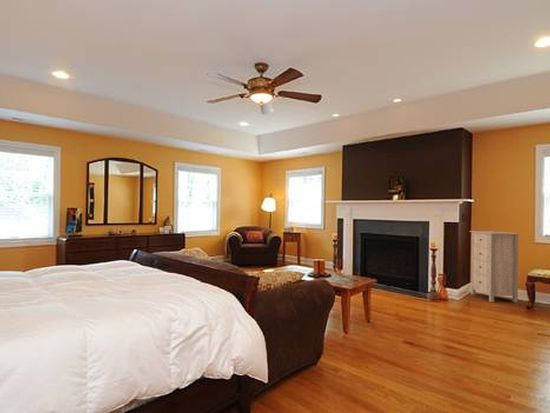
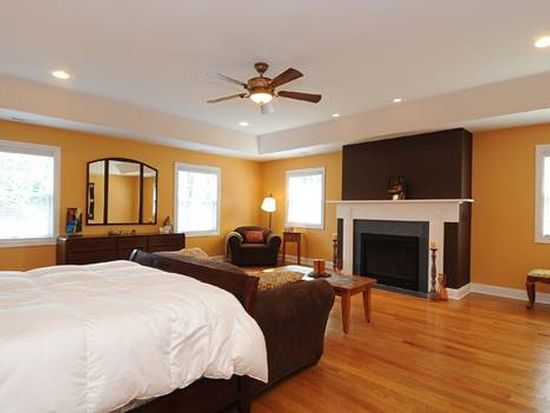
- storage cabinet [469,230,520,304]
